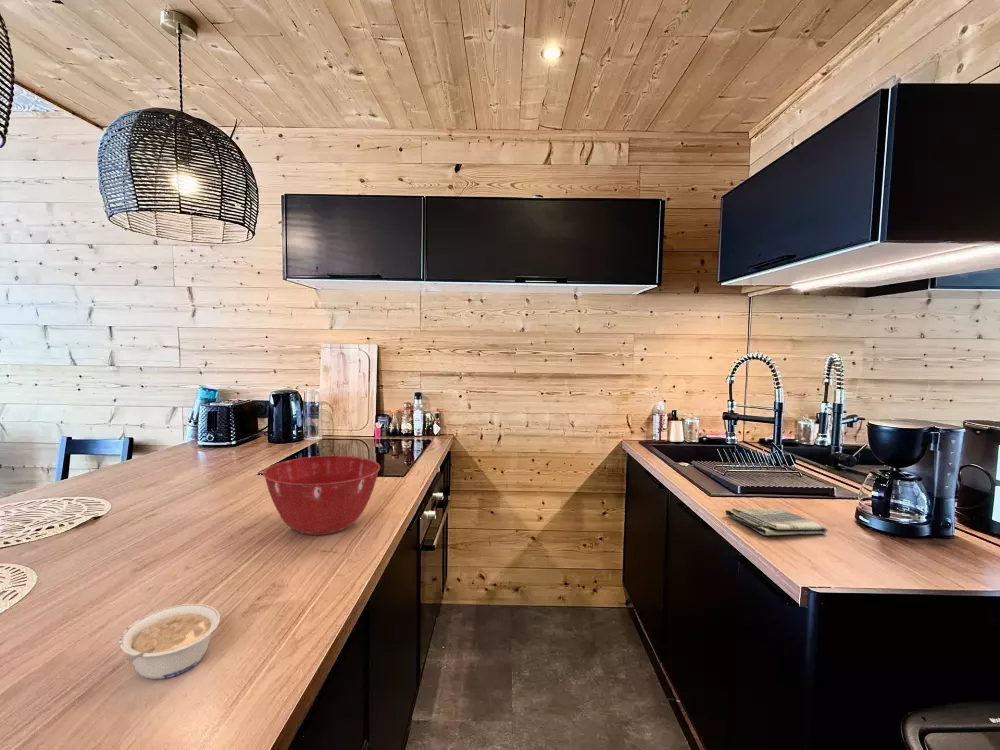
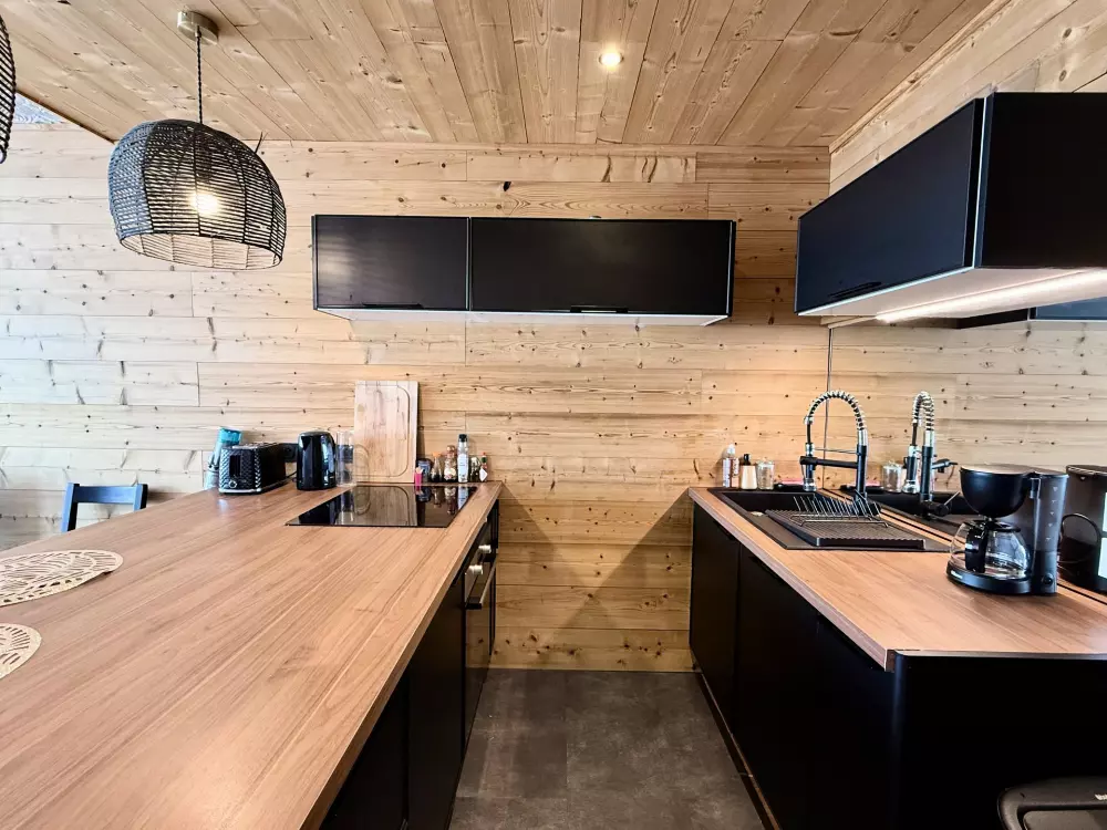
- legume [118,603,221,680]
- dish towel [724,507,828,536]
- mixing bowl [262,455,381,536]
